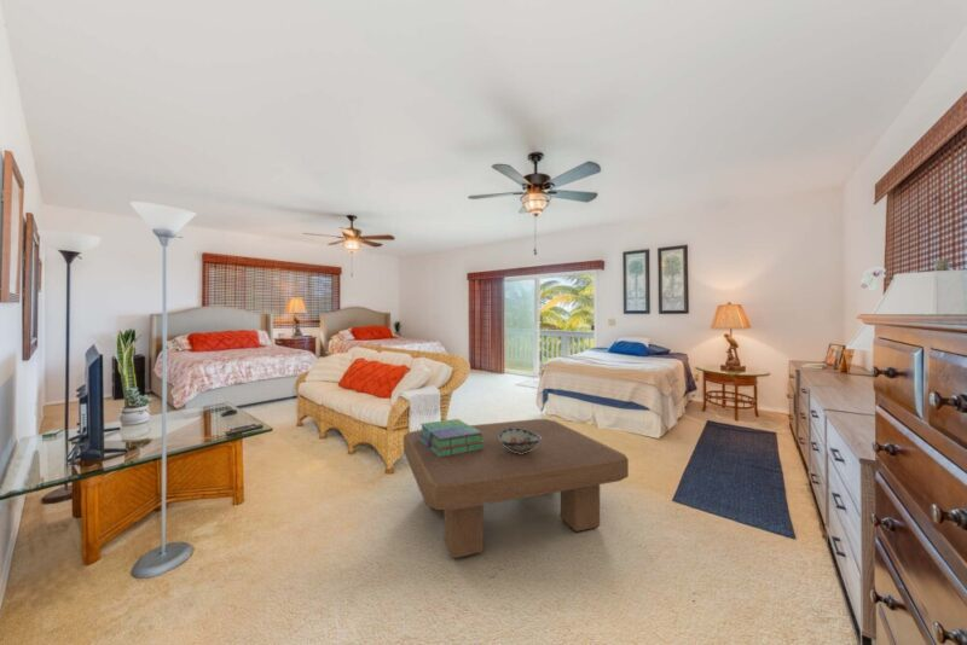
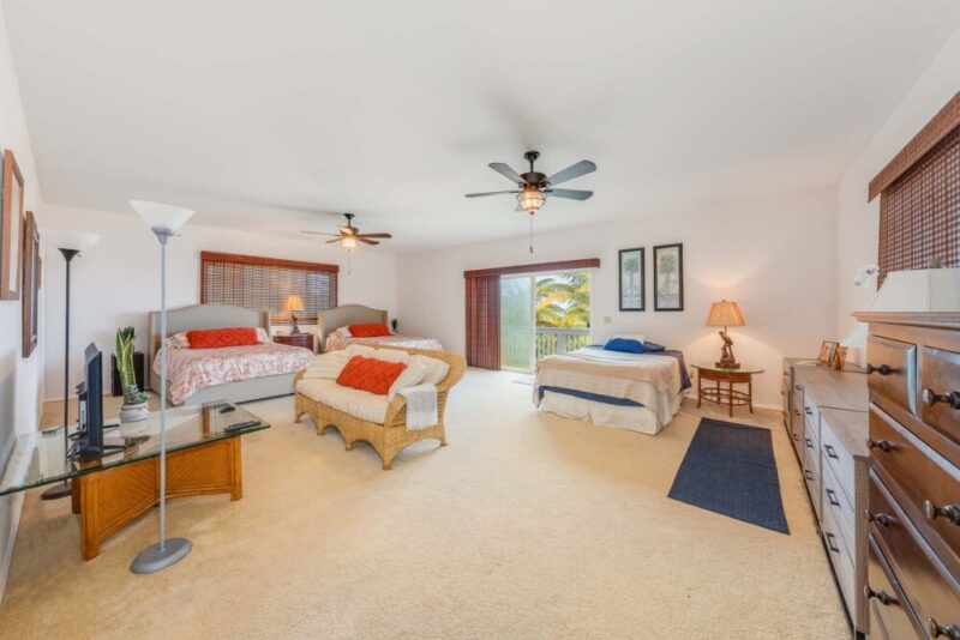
- stack of books [418,418,485,457]
- coffee table [403,418,630,559]
- decorative bowl [498,428,542,454]
